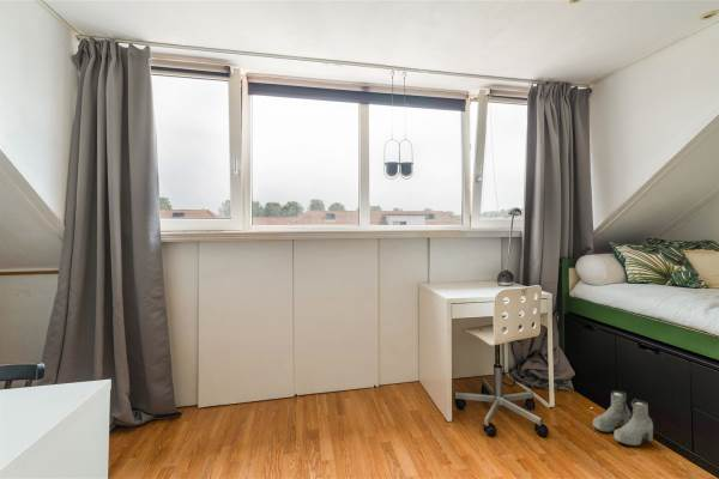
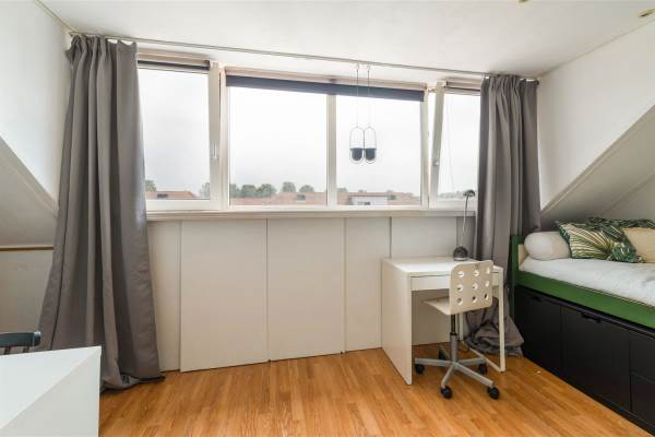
- boots [592,389,654,447]
